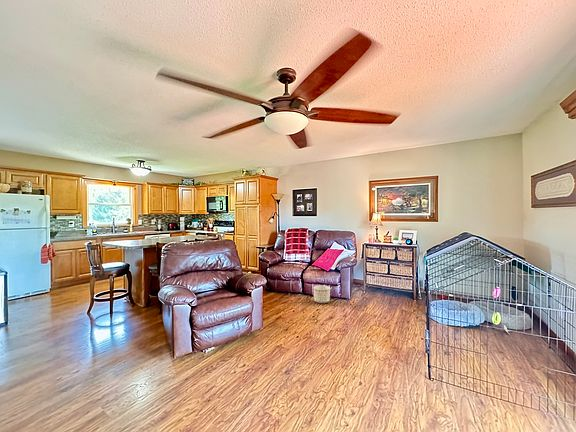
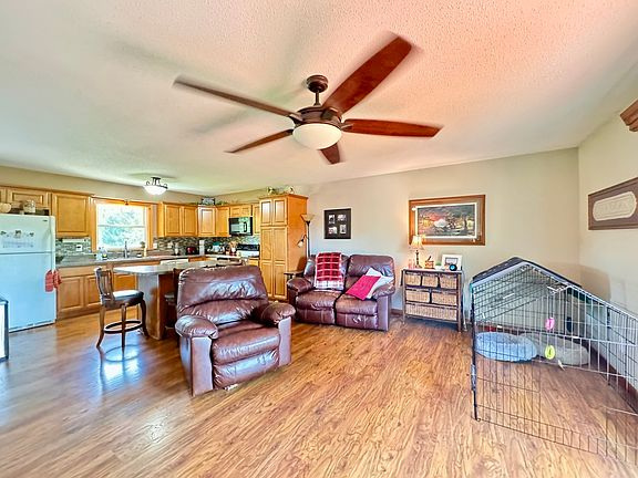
- planter [312,284,331,304]
